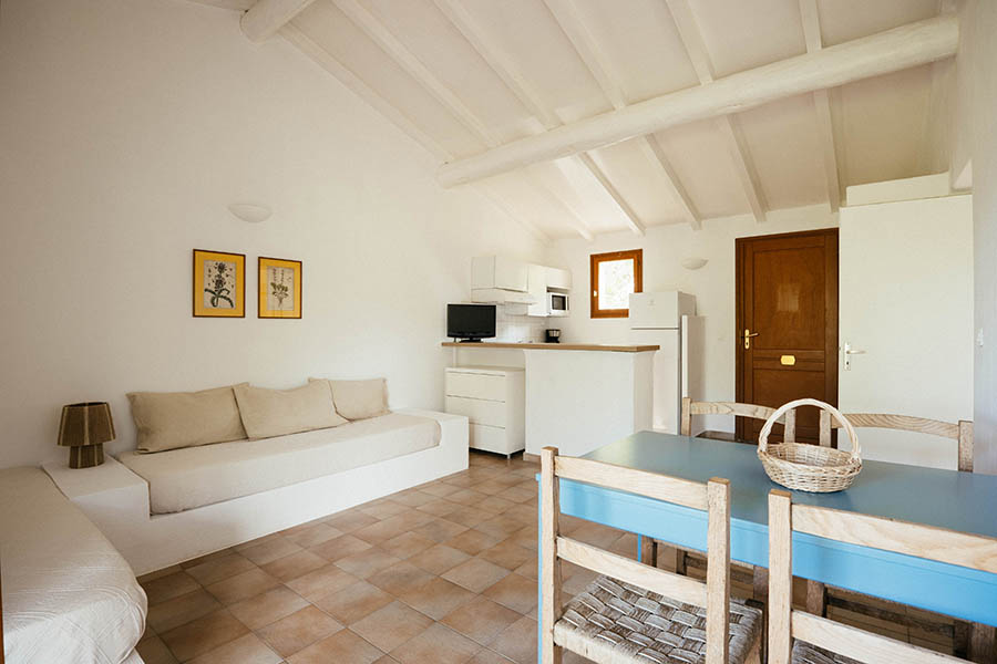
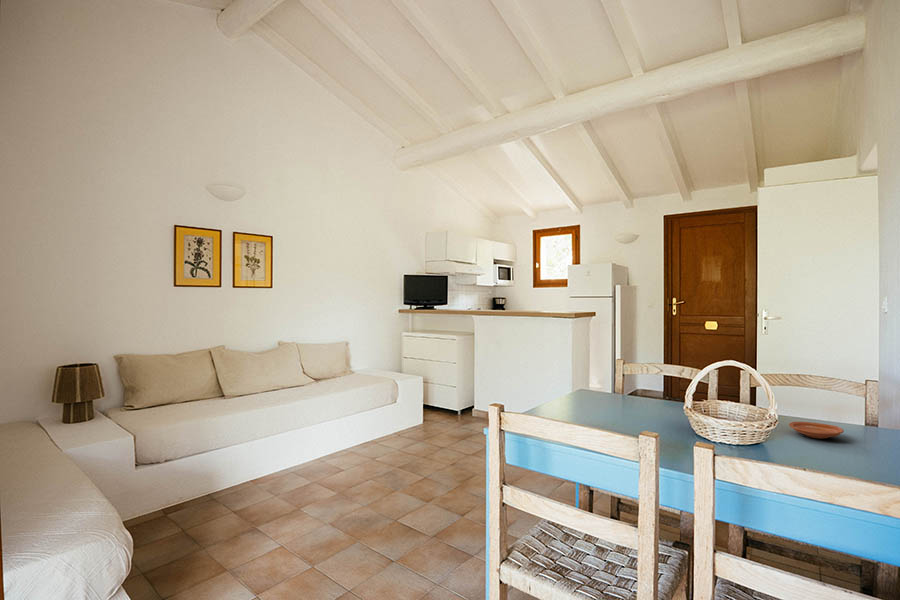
+ plate [788,421,845,439]
